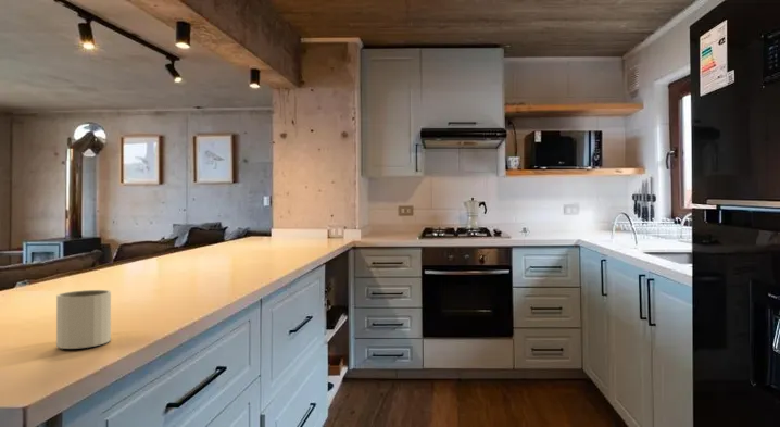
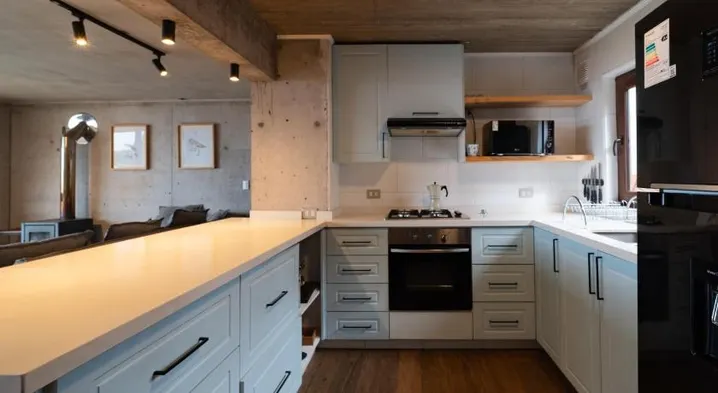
- mug [55,289,112,350]
